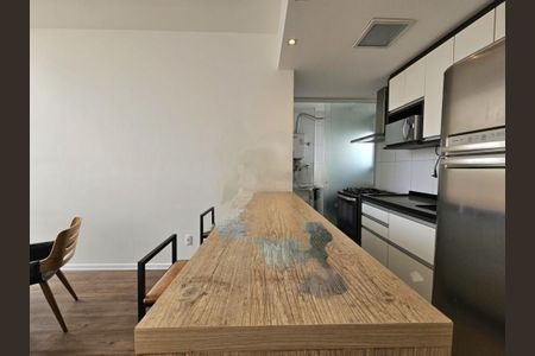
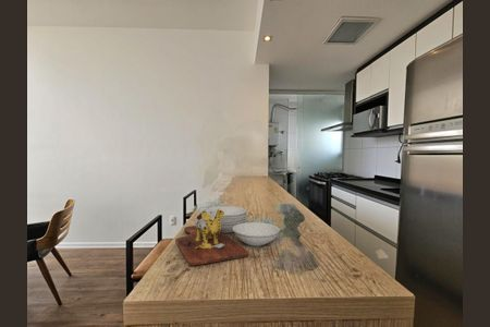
+ cutting board [174,205,280,266]
